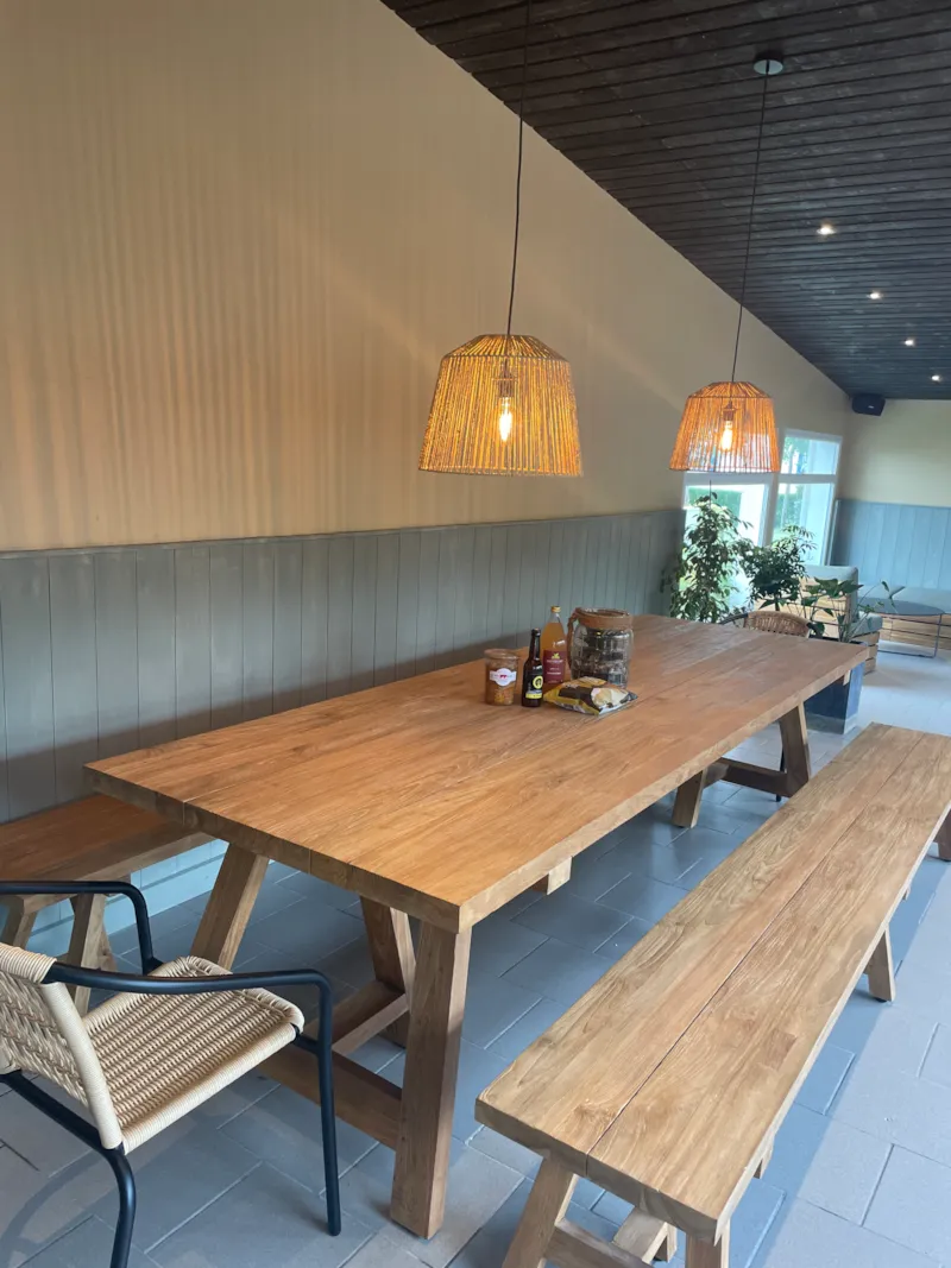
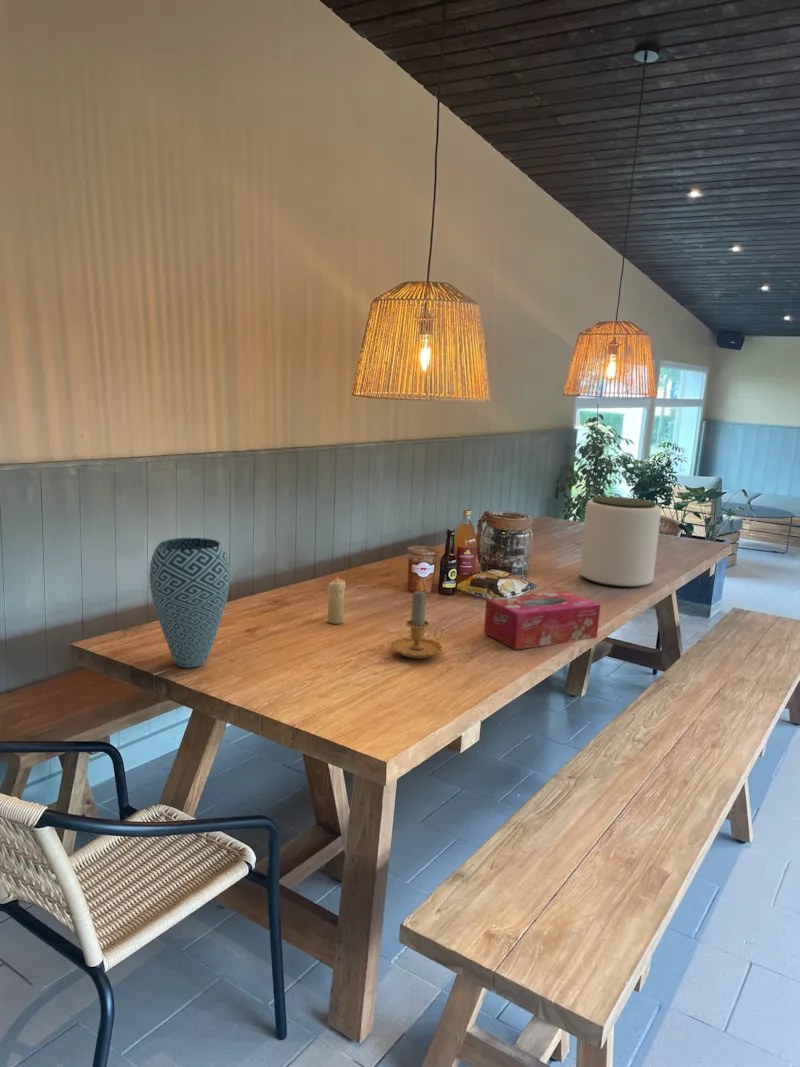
+ candle [327,571,346,625]
+ tissue box [483,590,601,651]
+ plant pot [579,496,662,589]
+ vase [148,537,231,669]
+ candle [390,589,444,660]
